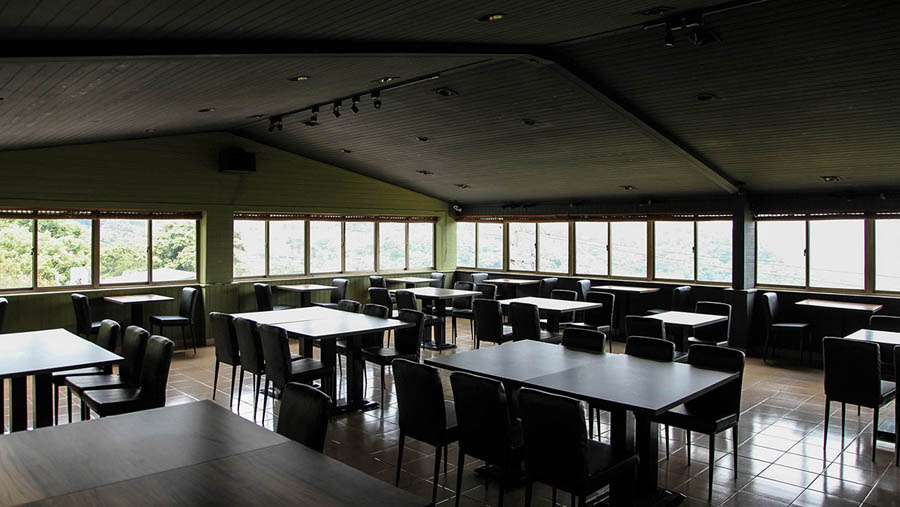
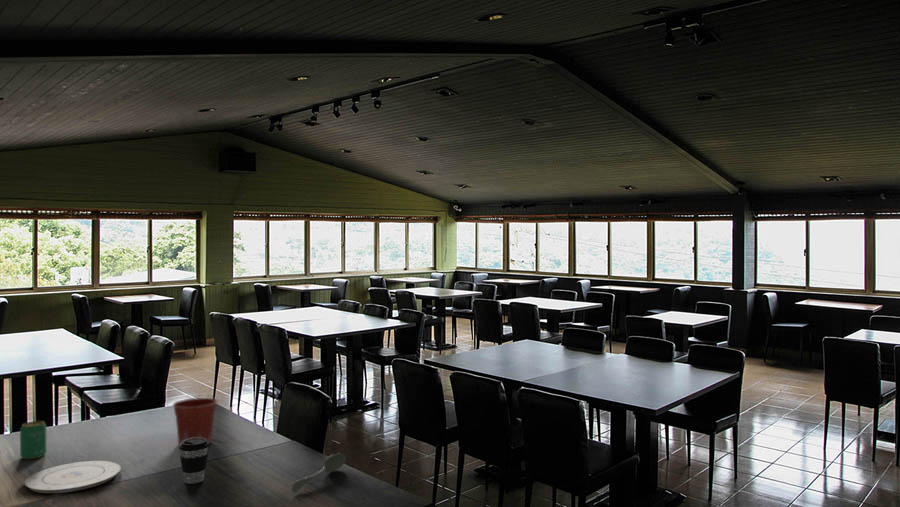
+ flower pot [171,397,219,447]
+ spoon [291,453,347,494]
+ coffee cup [178,438,210,485]
+ plate [24,460,122,494]
+ beverage can [19,420,47,460]
